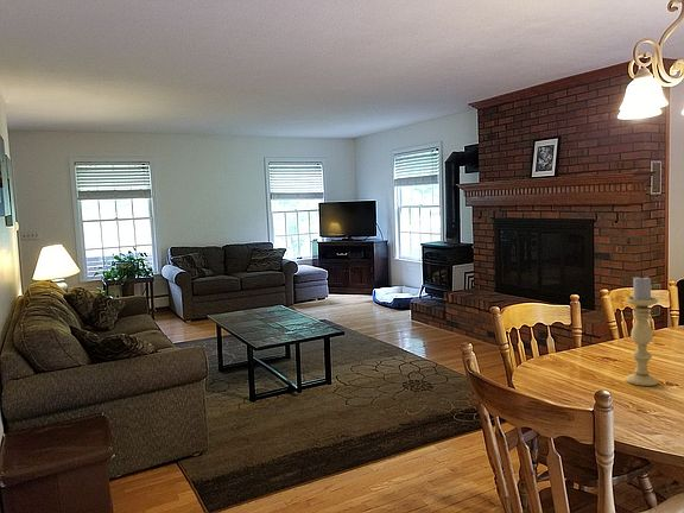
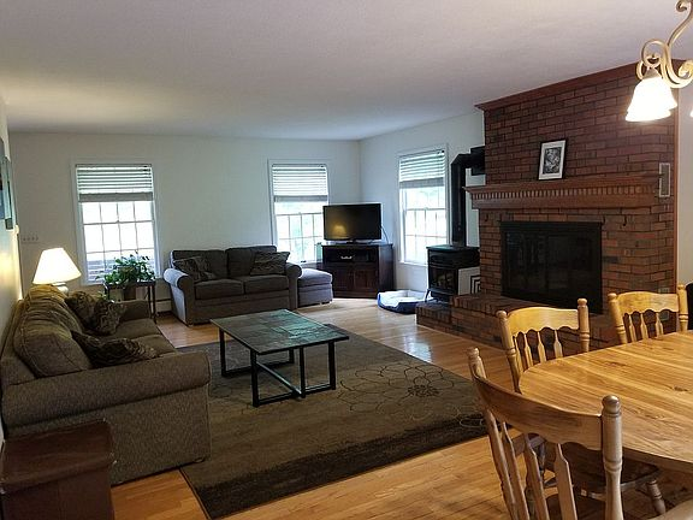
- candle holder [625,274,660,387]
